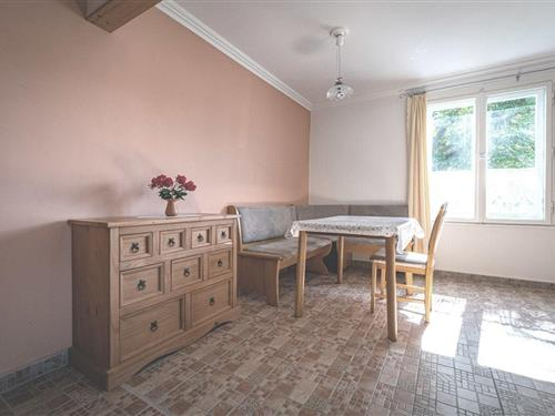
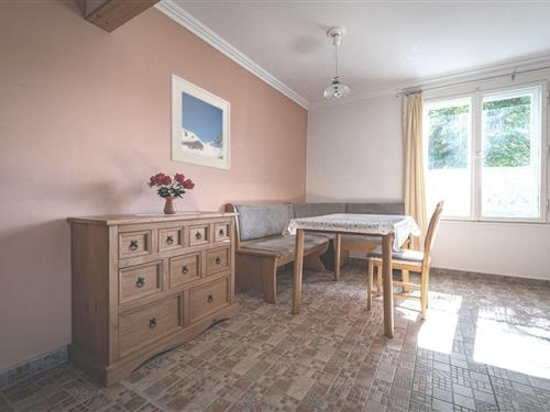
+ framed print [169,73,231,171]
